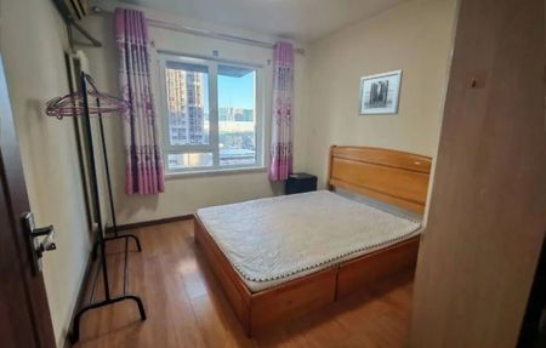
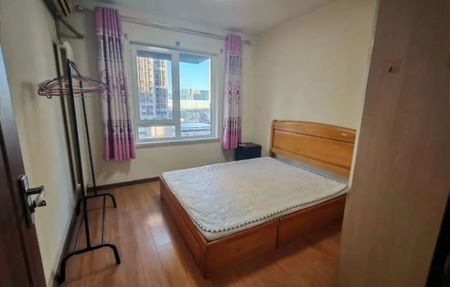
- wall art [357,69,404,116]
